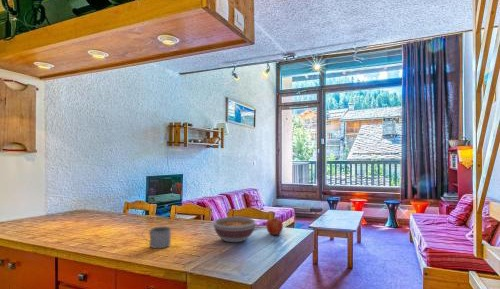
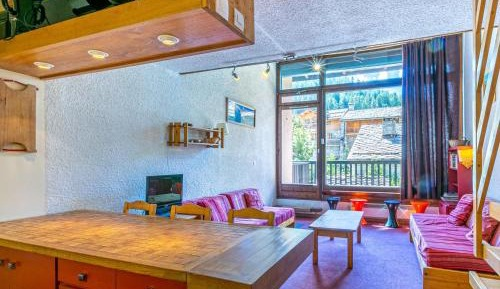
- bowl [213,216,257,243]
- fruit [265,216,284,236]
- mug [141,225,172,250]
